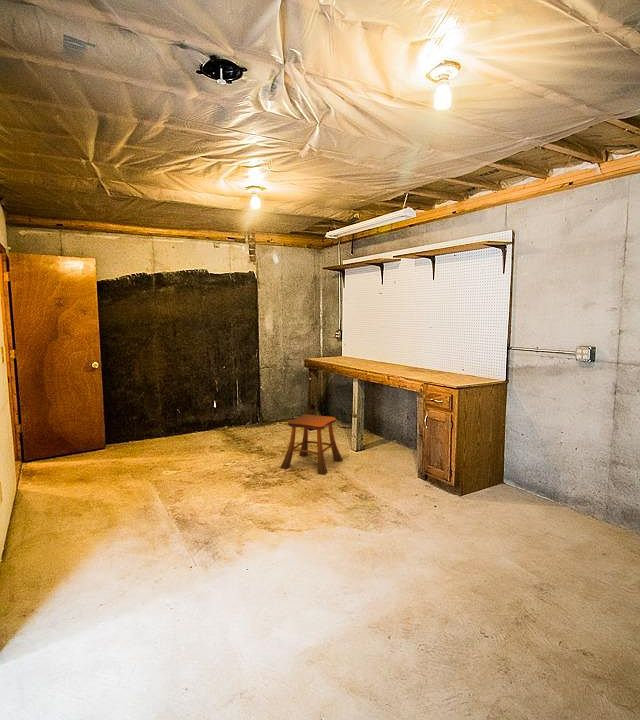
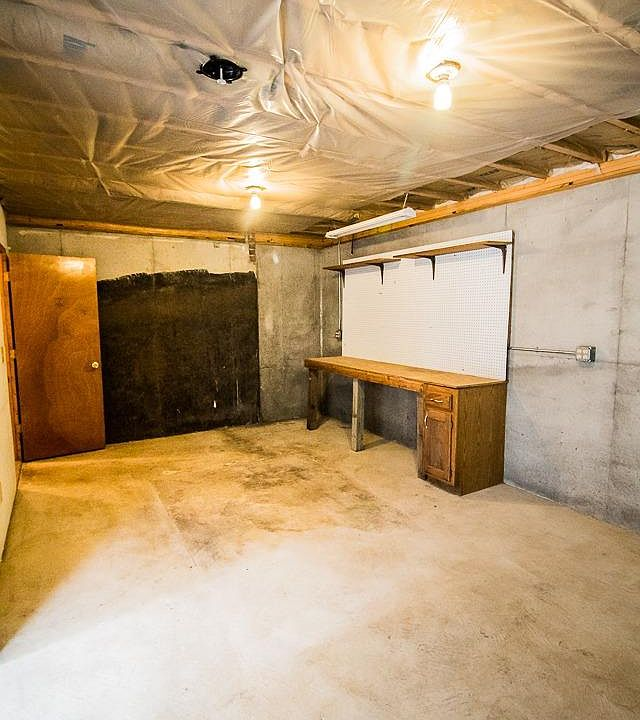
- stool [280,413,344,476]
